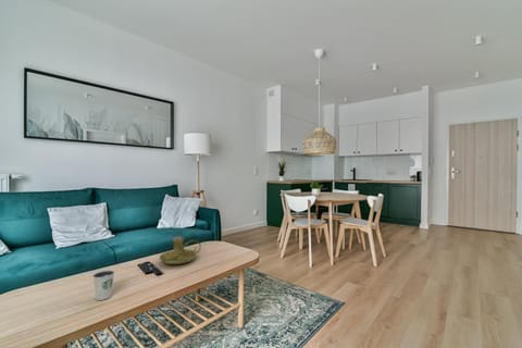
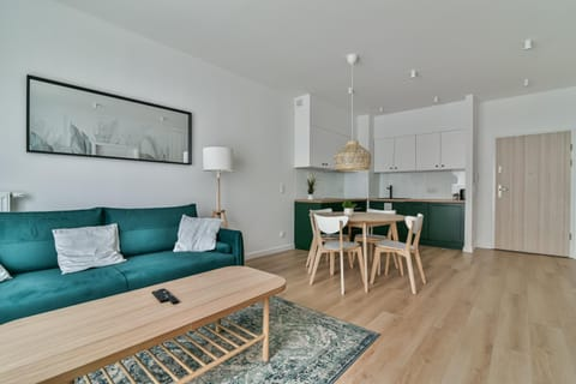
- dixie cup [91,269,115,301]
- candle holder [159,236,202,265]
